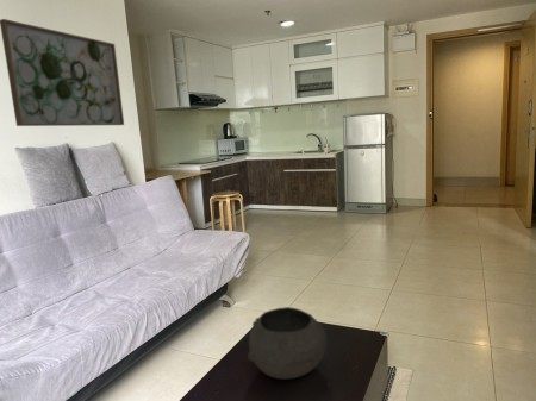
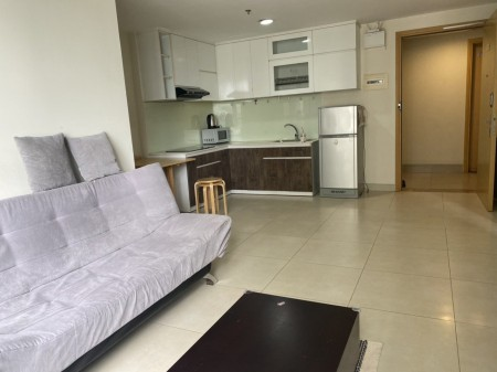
- wall art [0,18,125,127]
- bowl [247,306,328,381]
